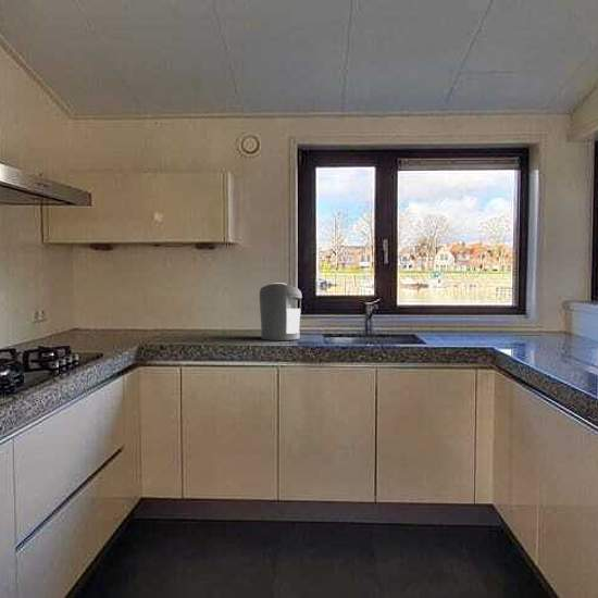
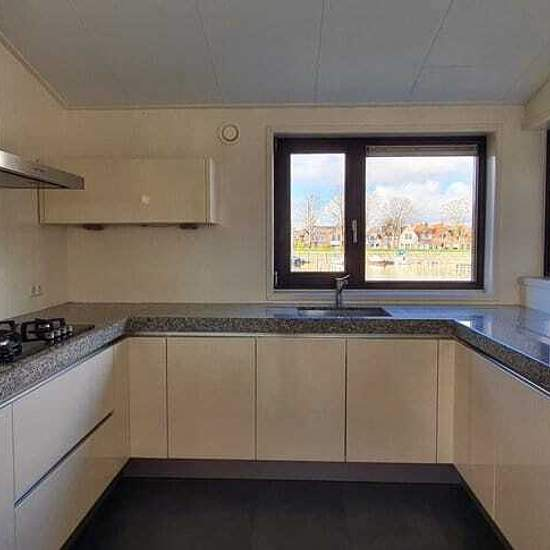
- coffee maker [258,282,303,341]
